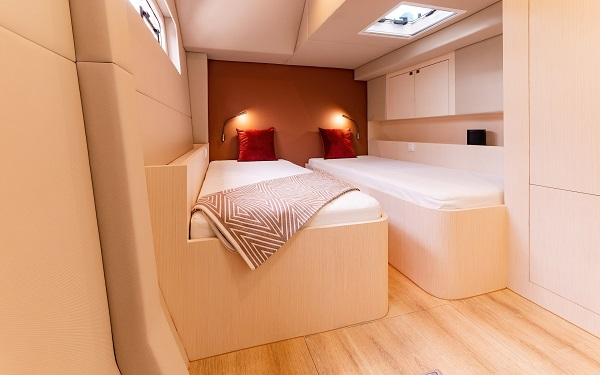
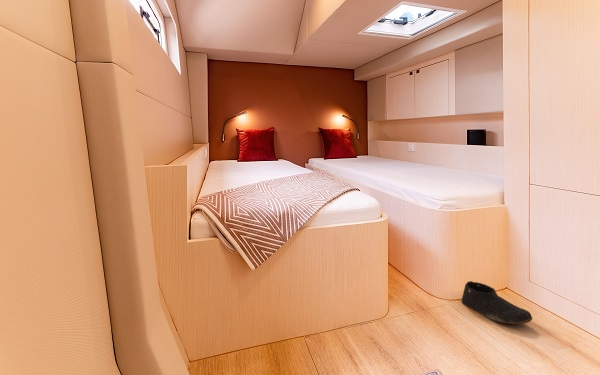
+ shoe [461,280,533,325]
